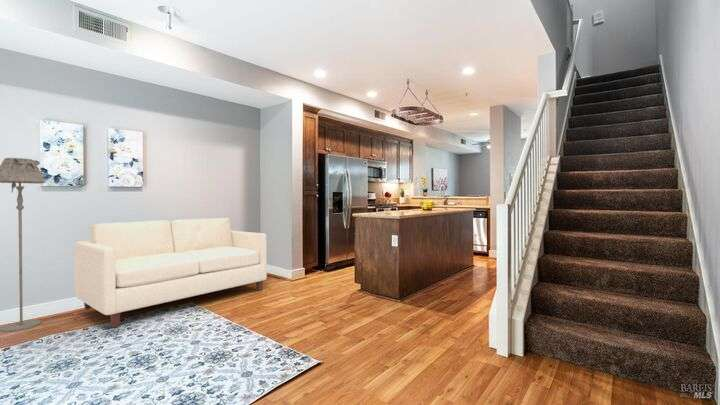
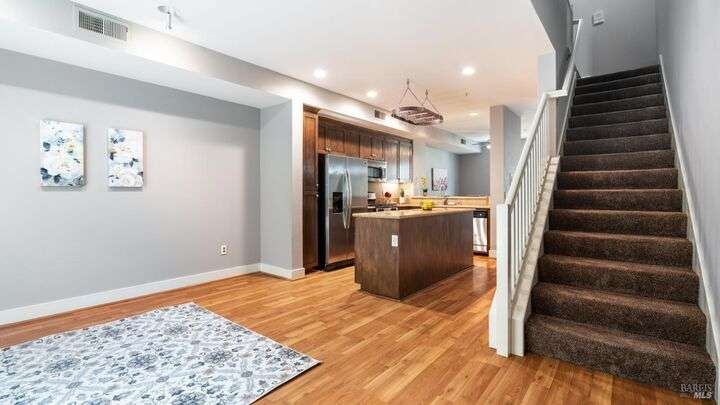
- sofa [73,217,268,328]
- floor lamp [0,157,46,333]
